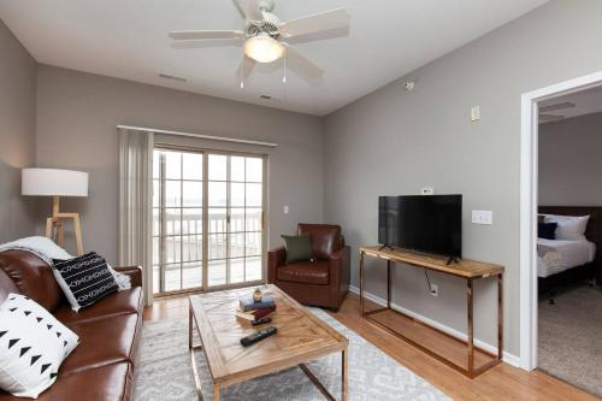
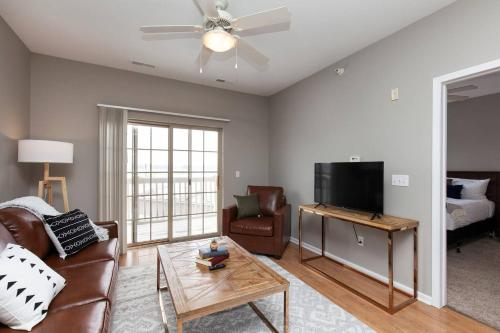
- remote control [238,325,279,347]
